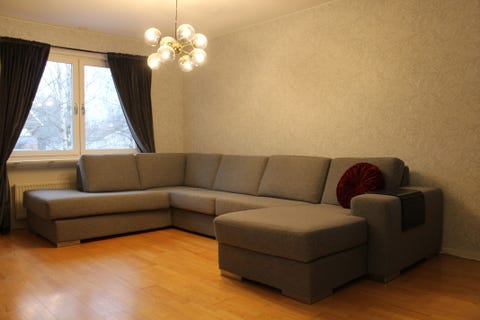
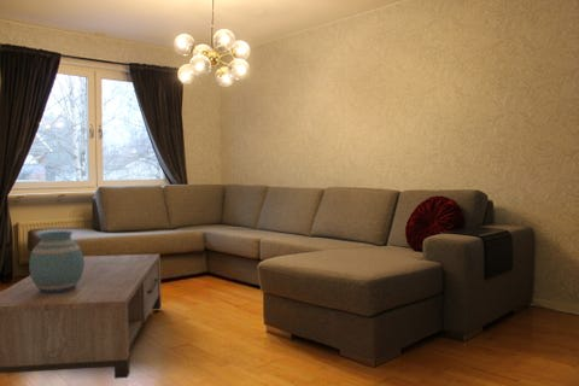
+ coffee table [0,253,163,380]
+ vase [28,229,84,293]
